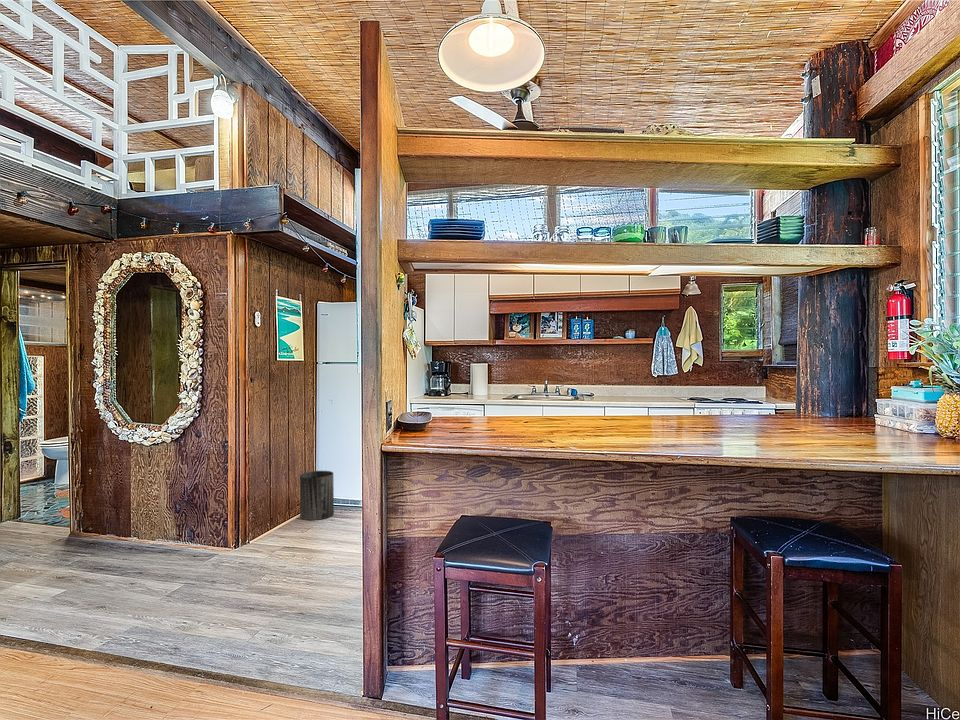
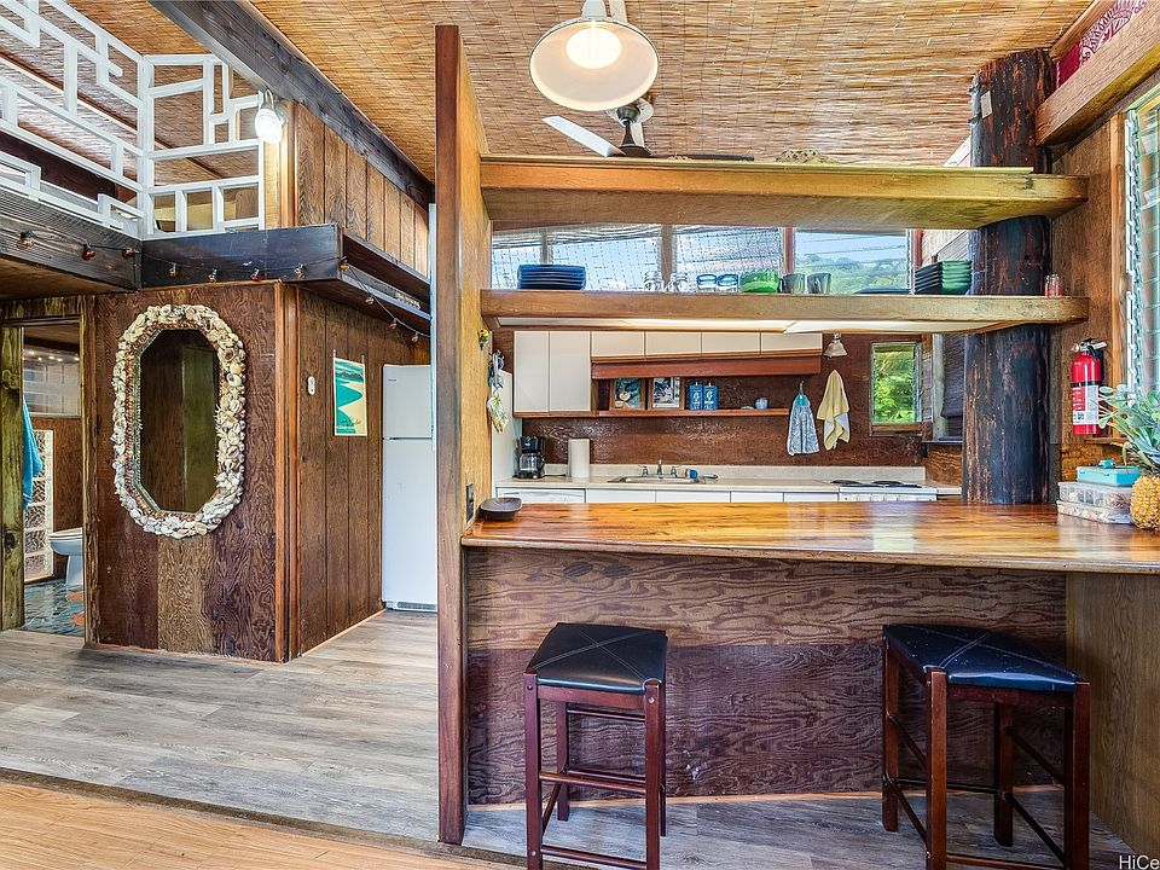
- trash can [299,470,335,521]
